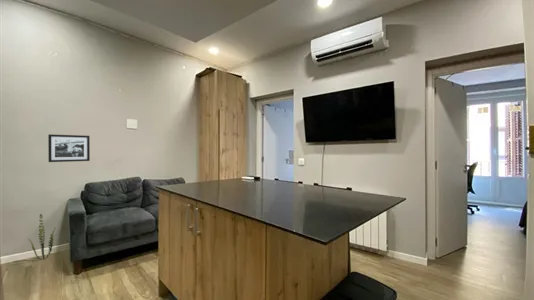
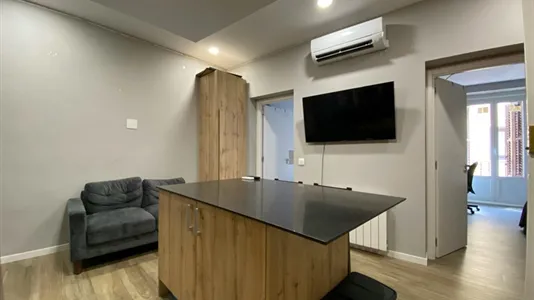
- decorative plant [28,213,57,260]
- picture frame [47,133,91,163]
